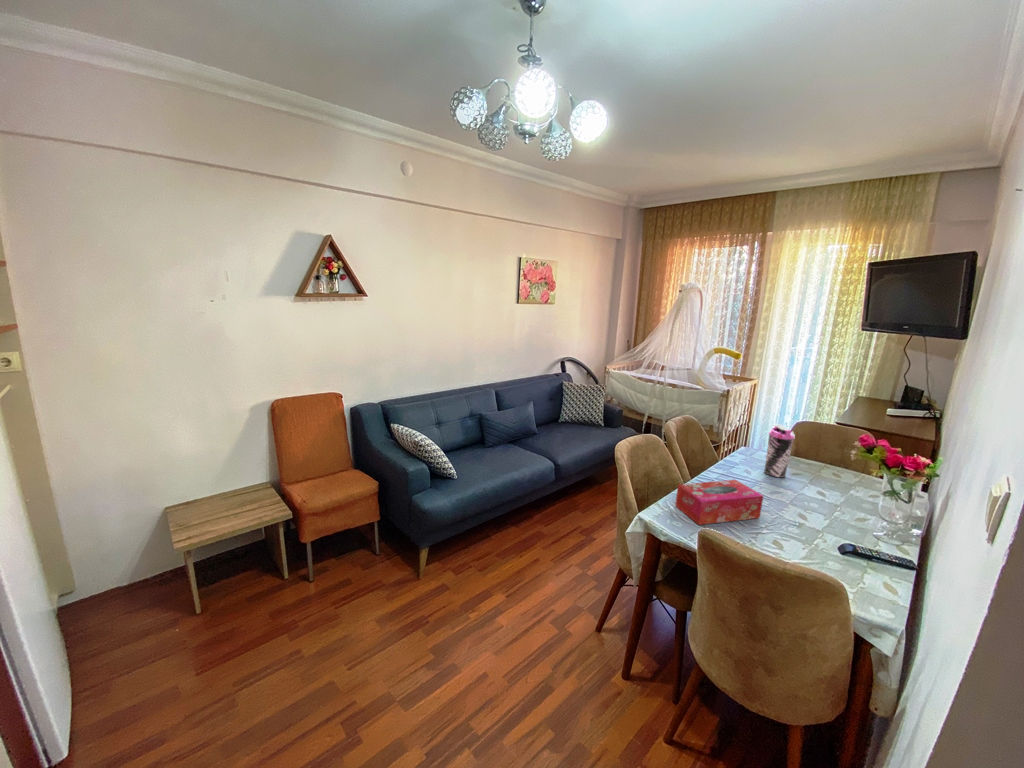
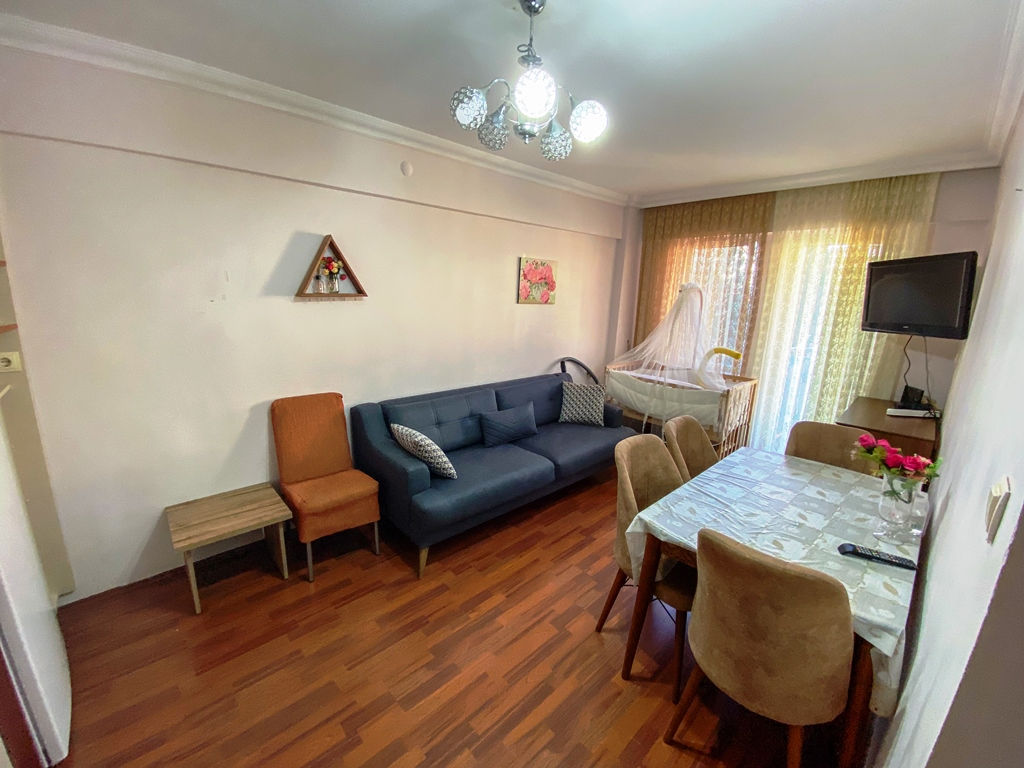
- water bottle [763,424,796,479]
- tissue box [674,479,764,526]
